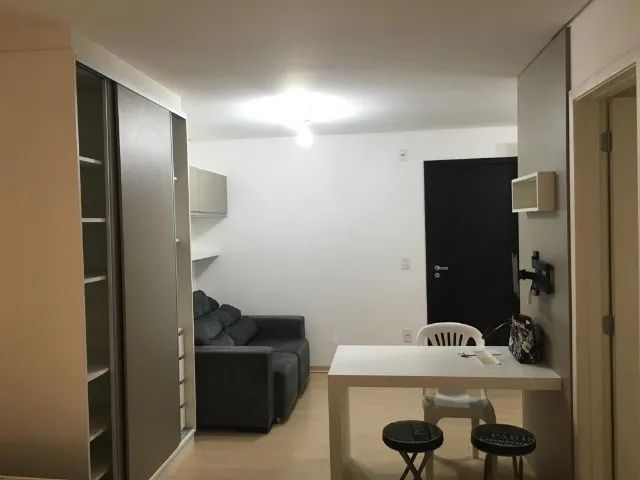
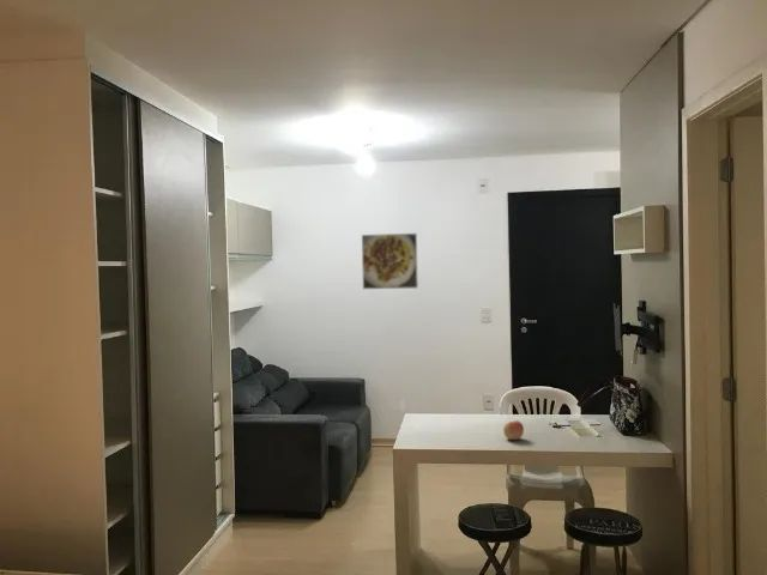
+ apple [502,419,525,441]
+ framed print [361,232,419,290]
